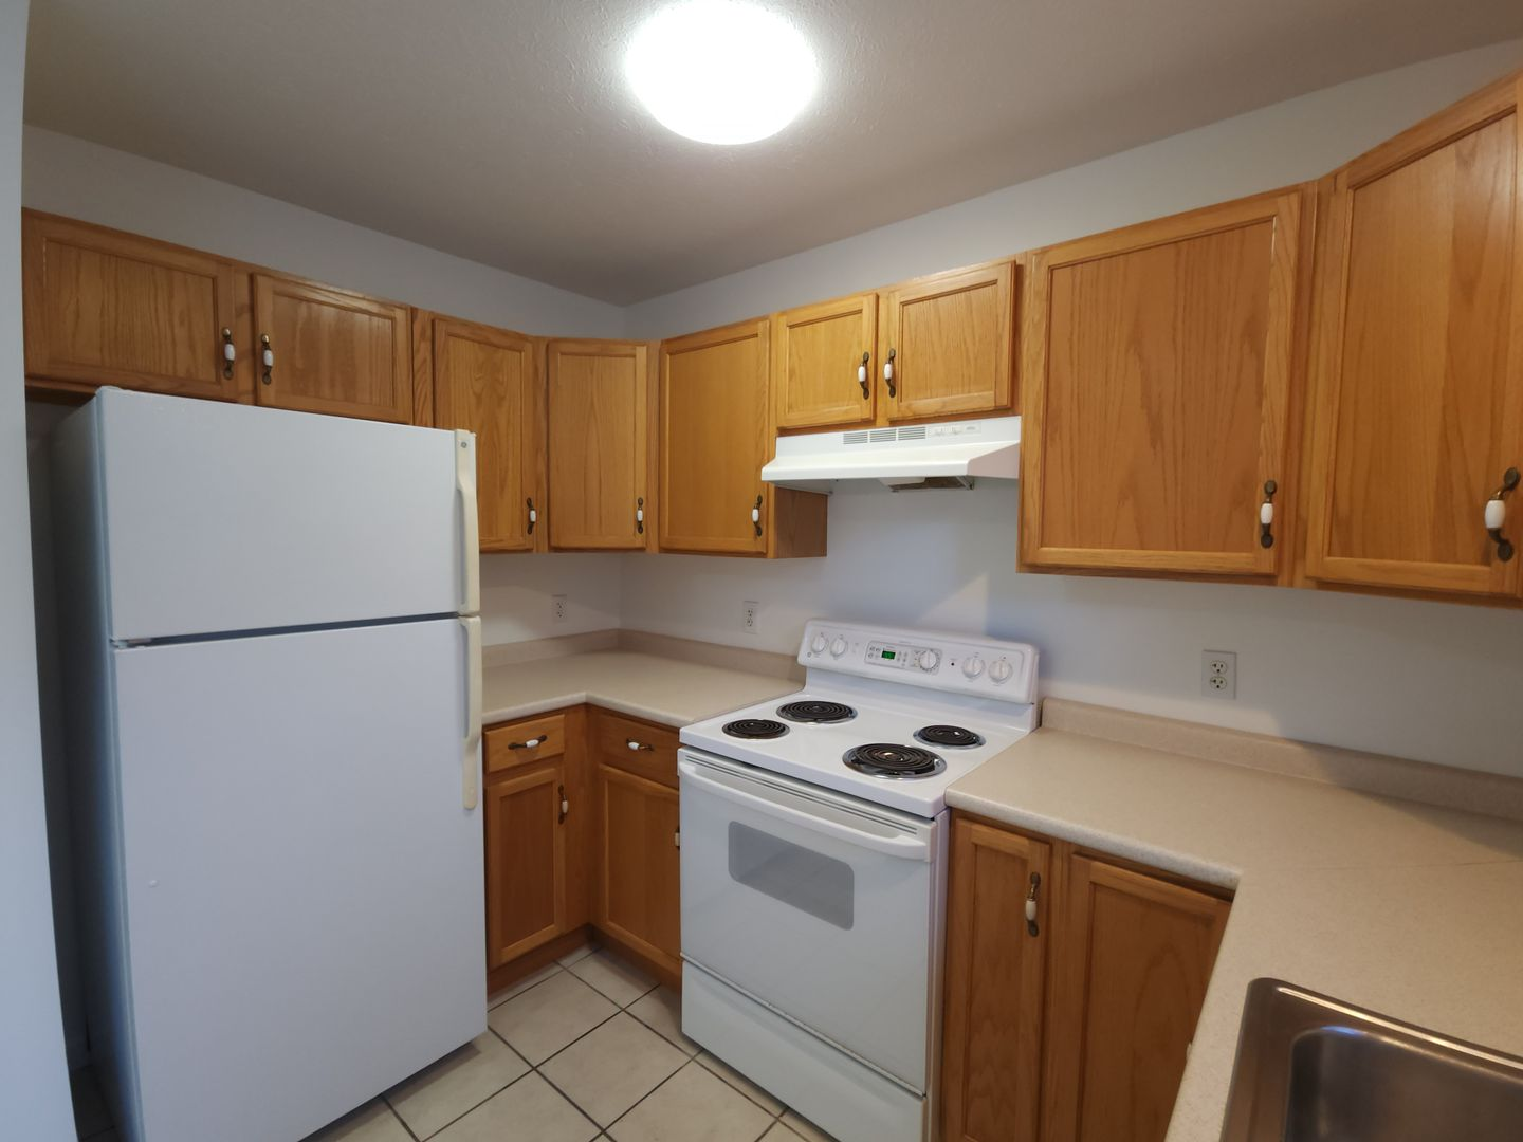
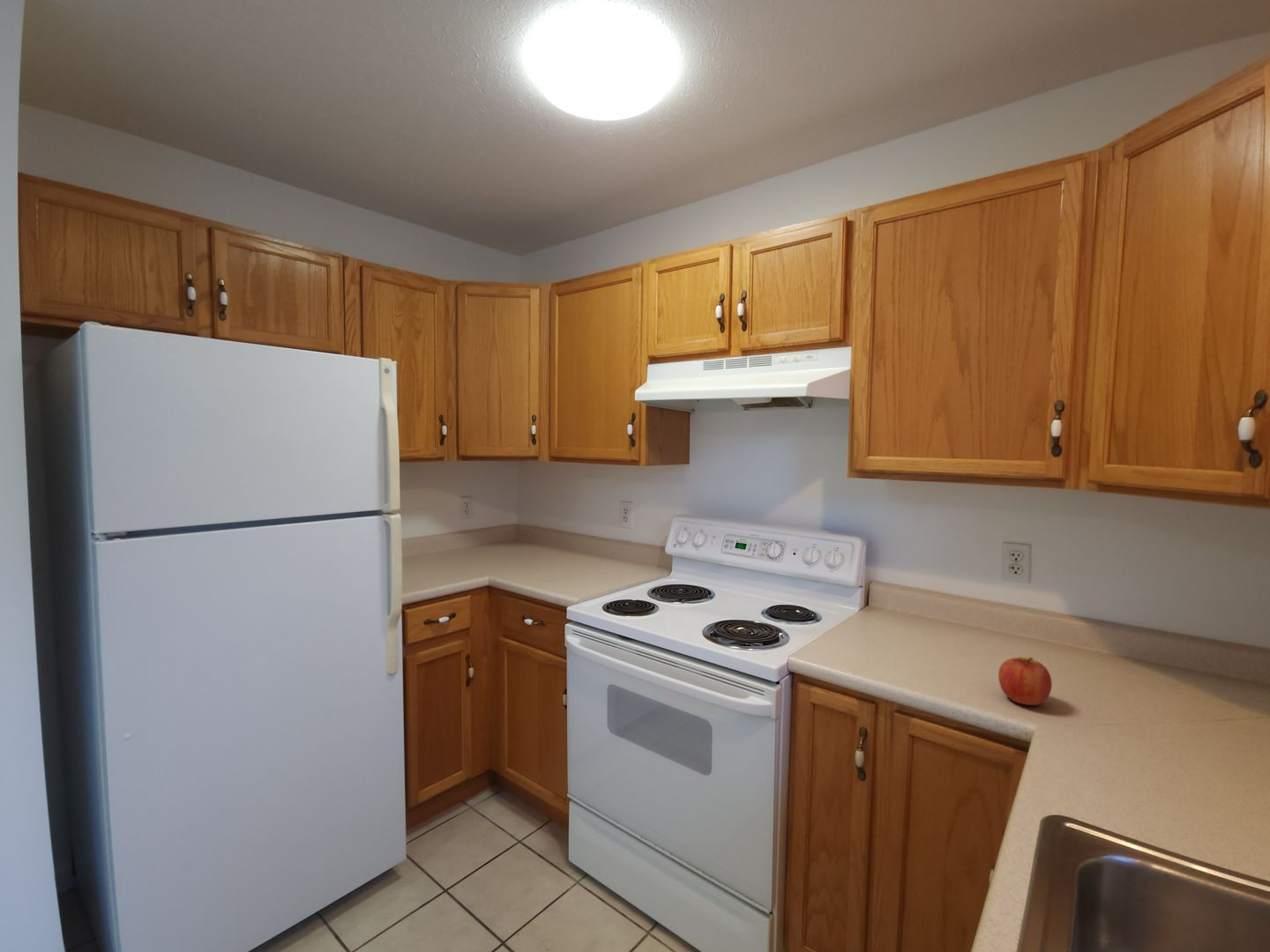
+ fruit [997,657,1053,706]
